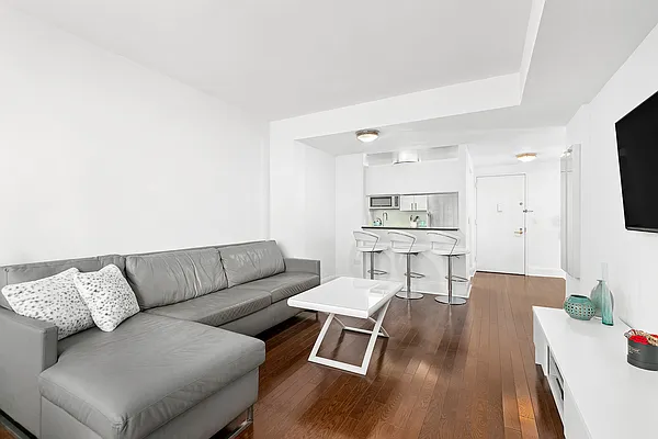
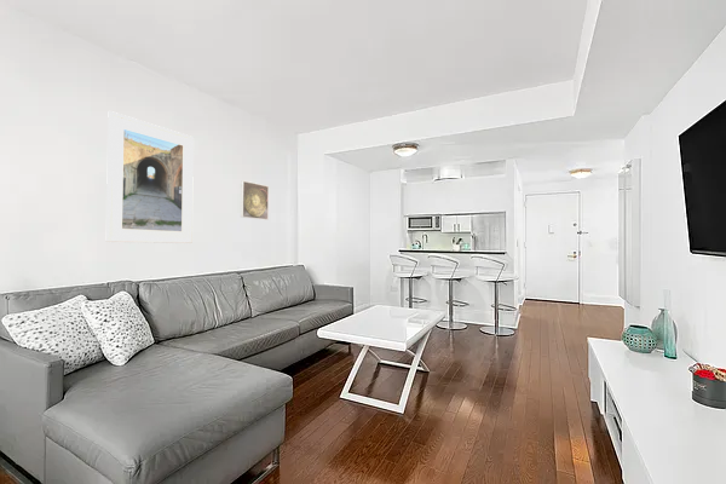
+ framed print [105,110,195,244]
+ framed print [240,179,270,221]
